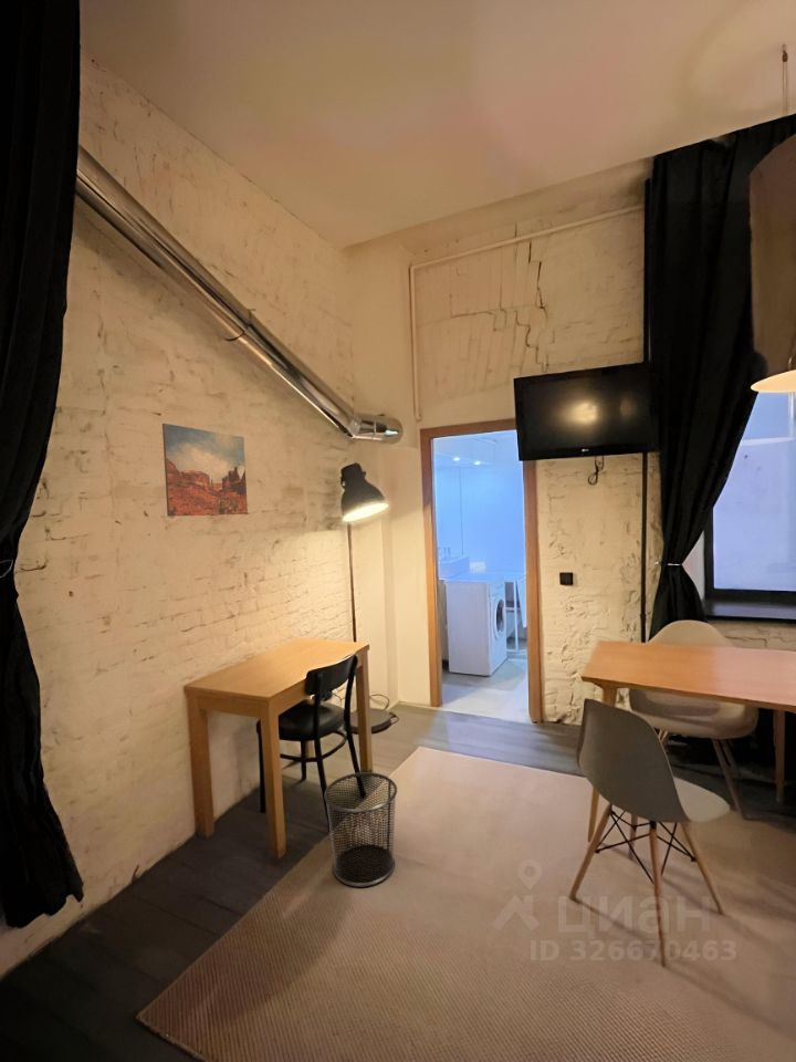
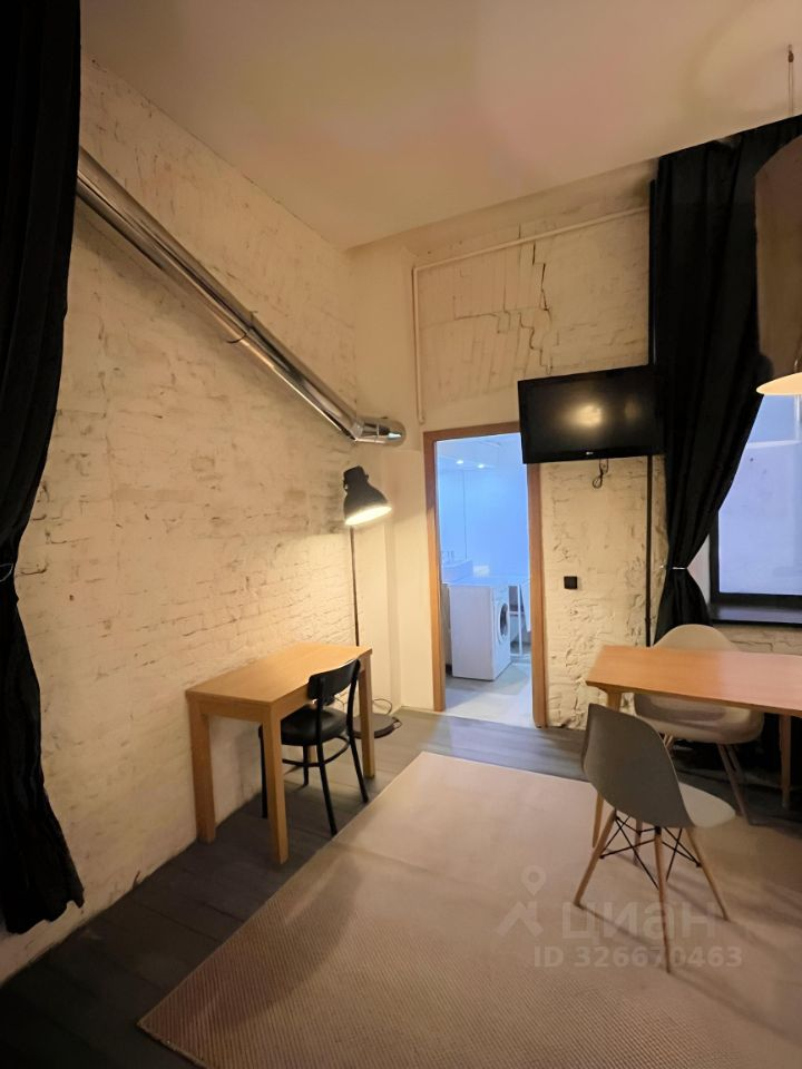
- trash can [323,771,398,888]
- wall art [161,423,249,518]
